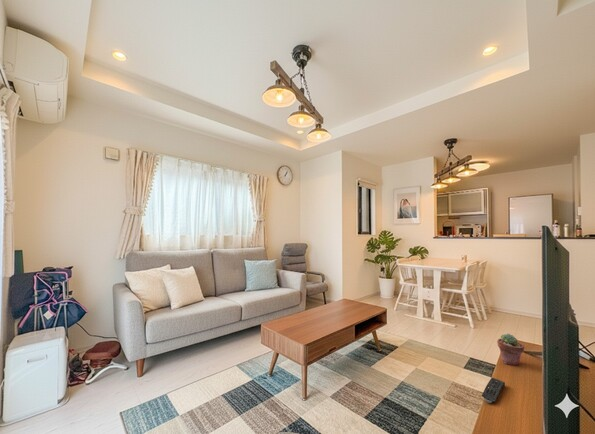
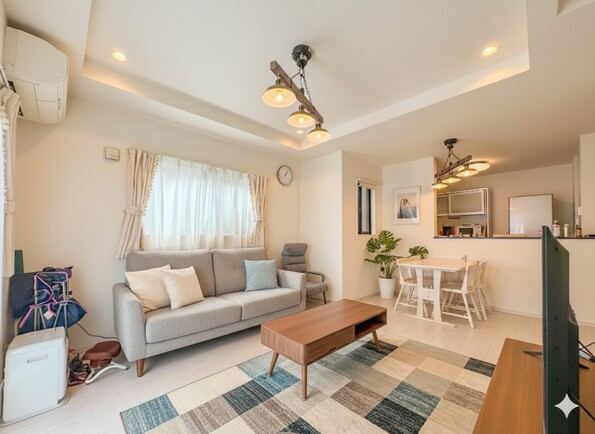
- potted succulent [496,333,525,367]
- remote control [481,377,506,404]
